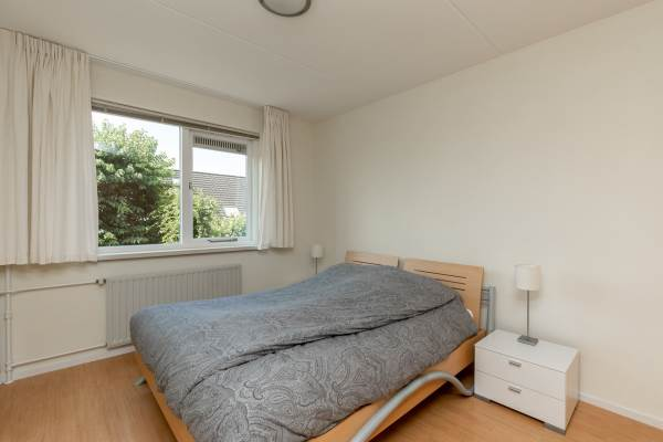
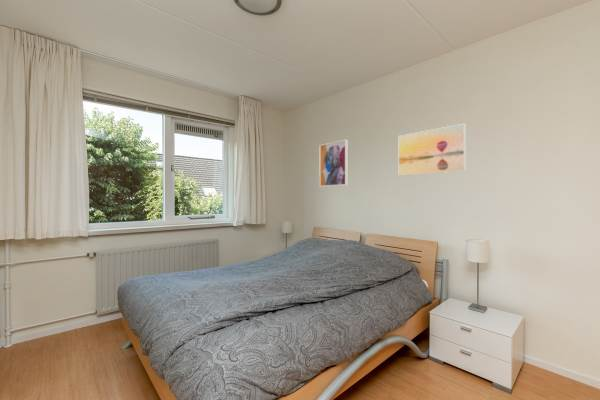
+ wall art [318,139,348,187]
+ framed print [398,123,467,177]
